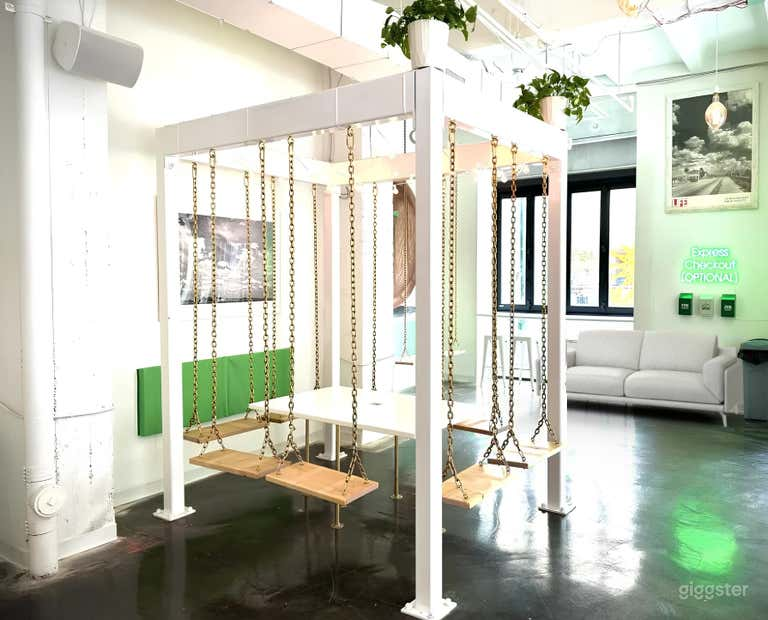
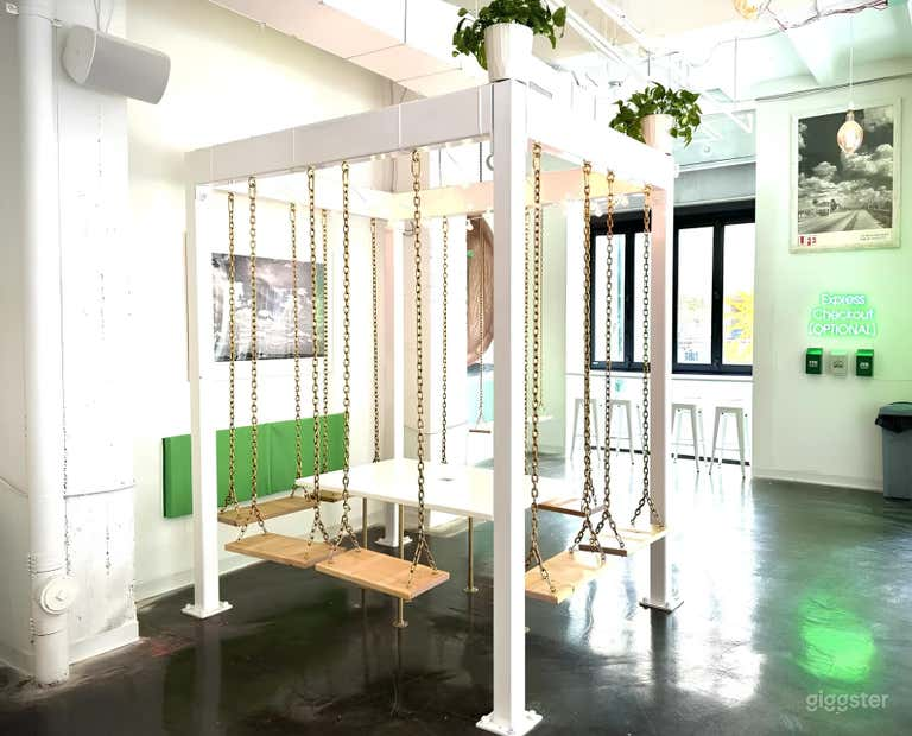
- sofa [534,328,743,428]
